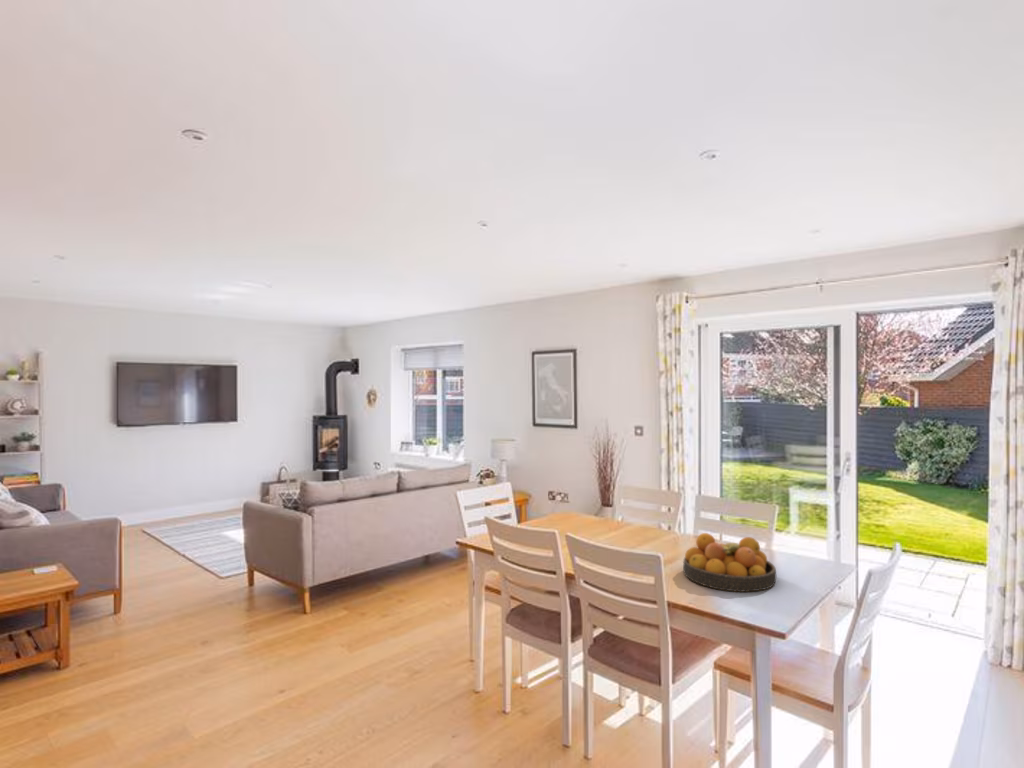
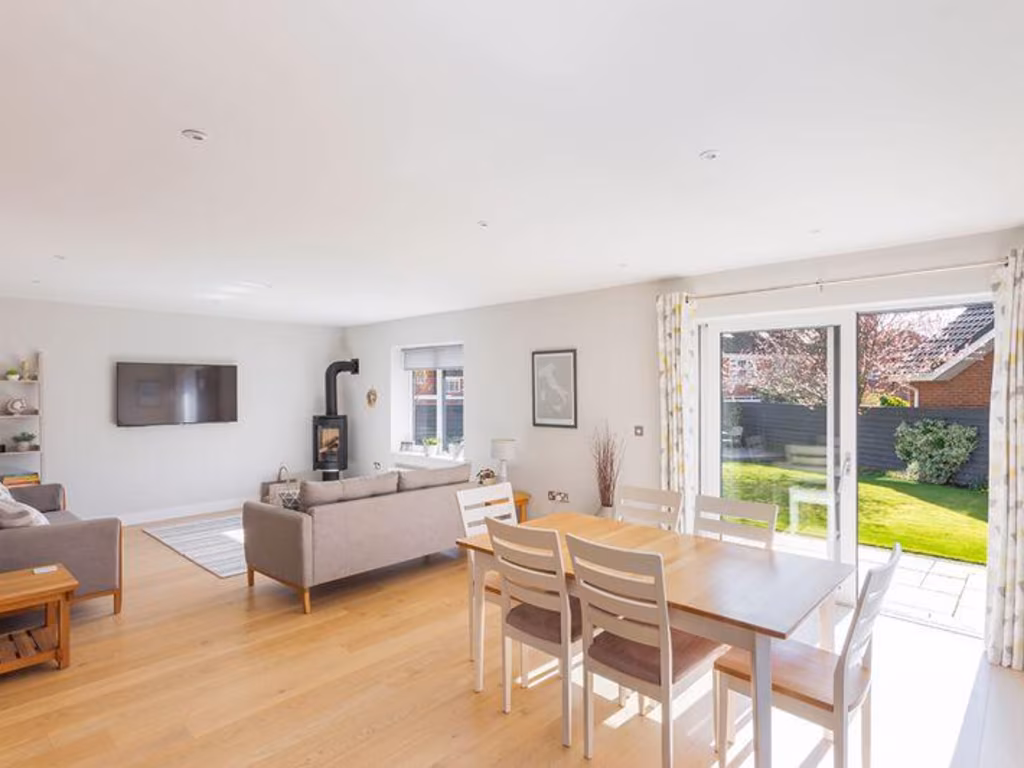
- fruit bowl [682,532,777,593]
